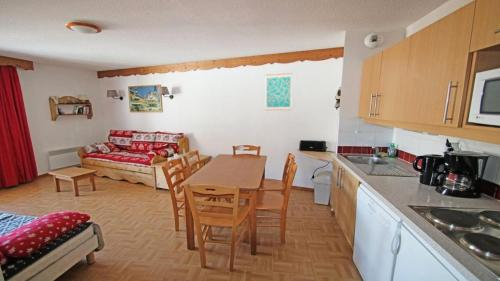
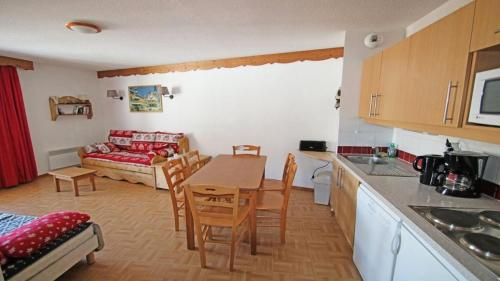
- wall art [265,72,293,111]
